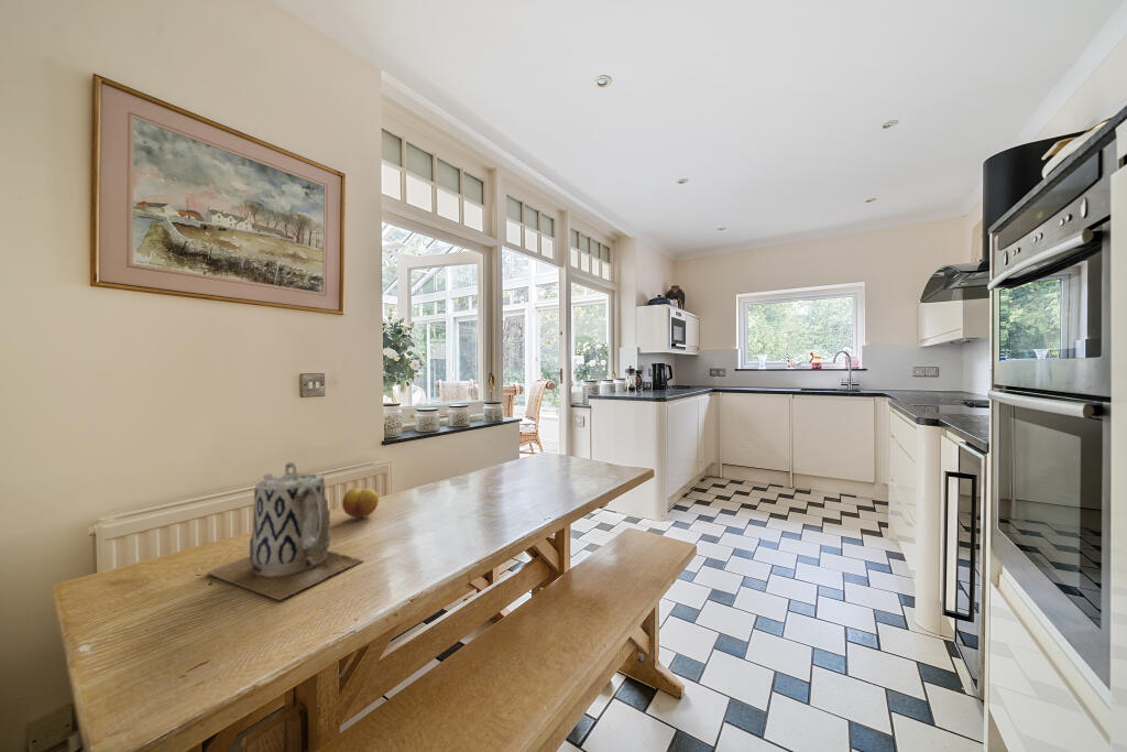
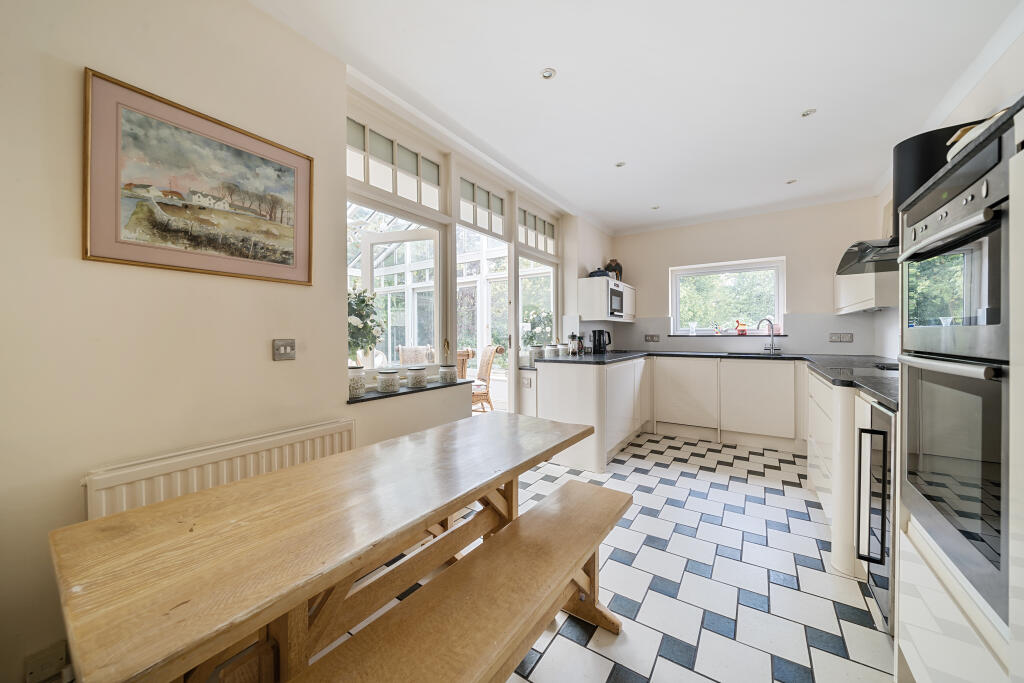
- fruit [341,487,380,519]
- teapot [205,461,364,601]
